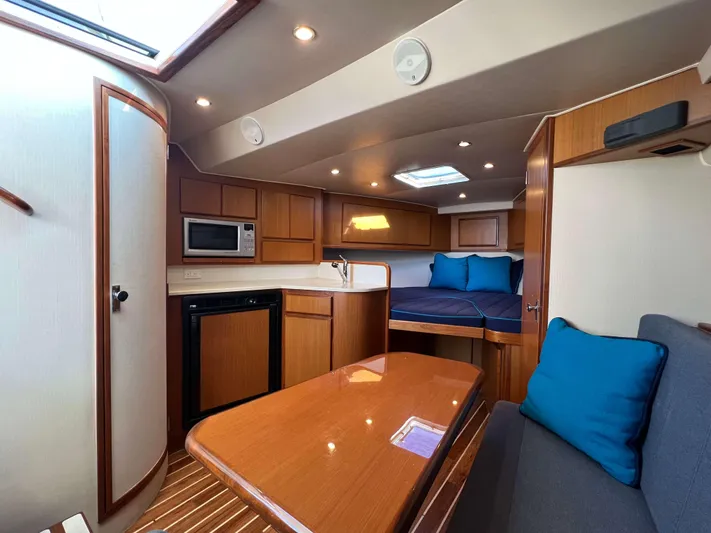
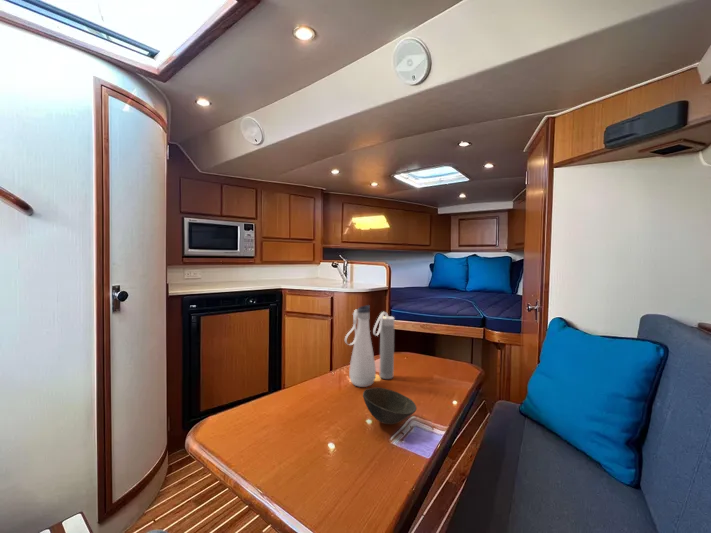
+ bowl [362,387,418,425]
+ water bottle [344,304,395,388]
